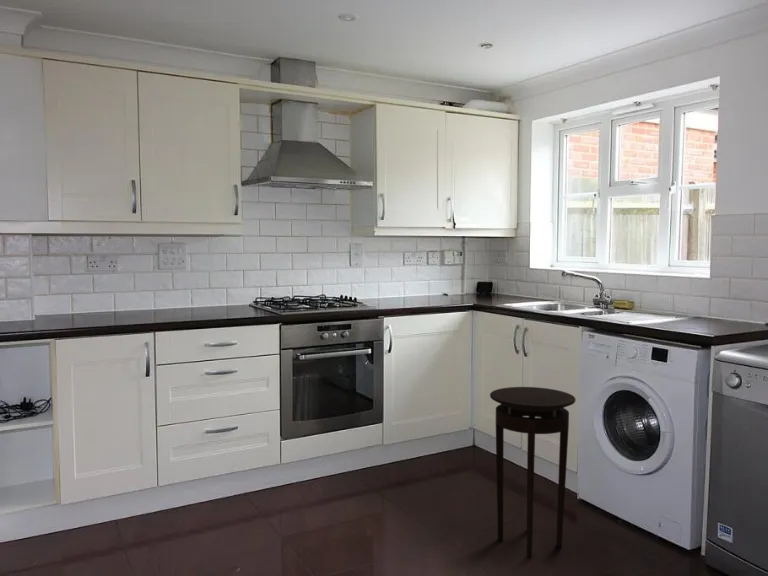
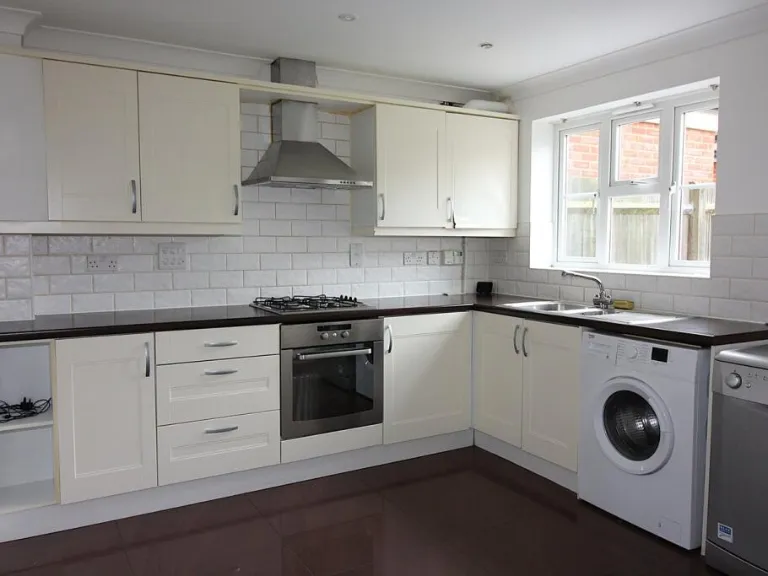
- stool [489,386,577,558]
